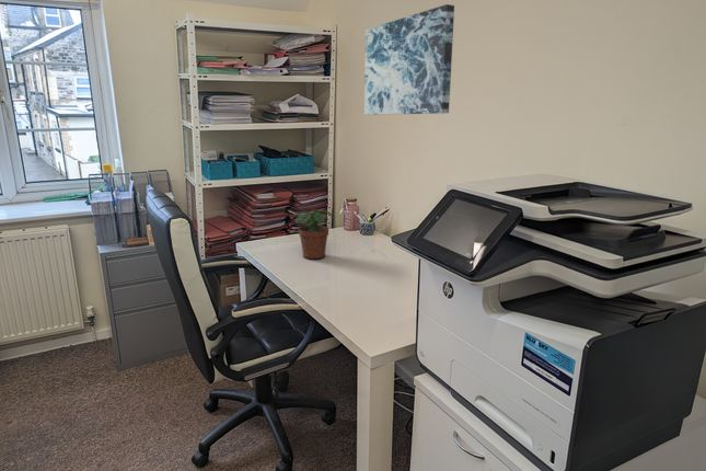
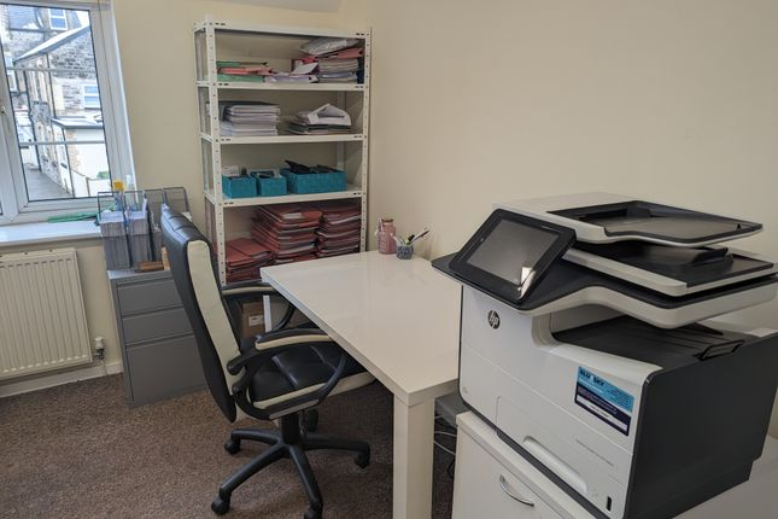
- wall art [363,3,455,116]
- potted plant [291,208,335,260]
